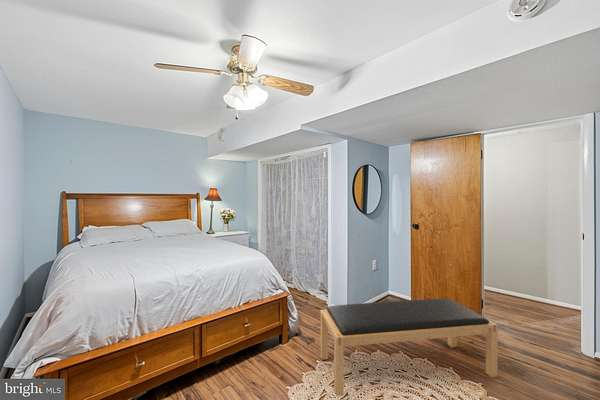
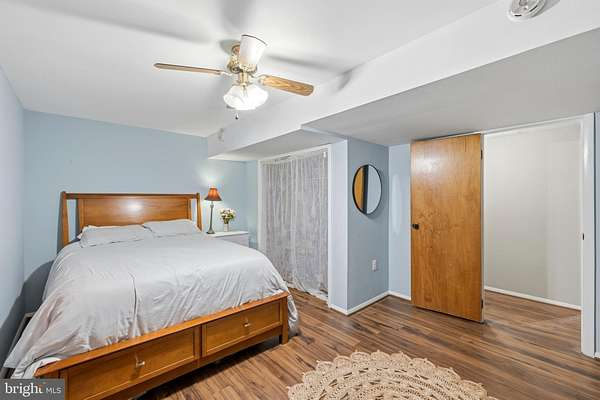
- bench [320,298,499,397]
